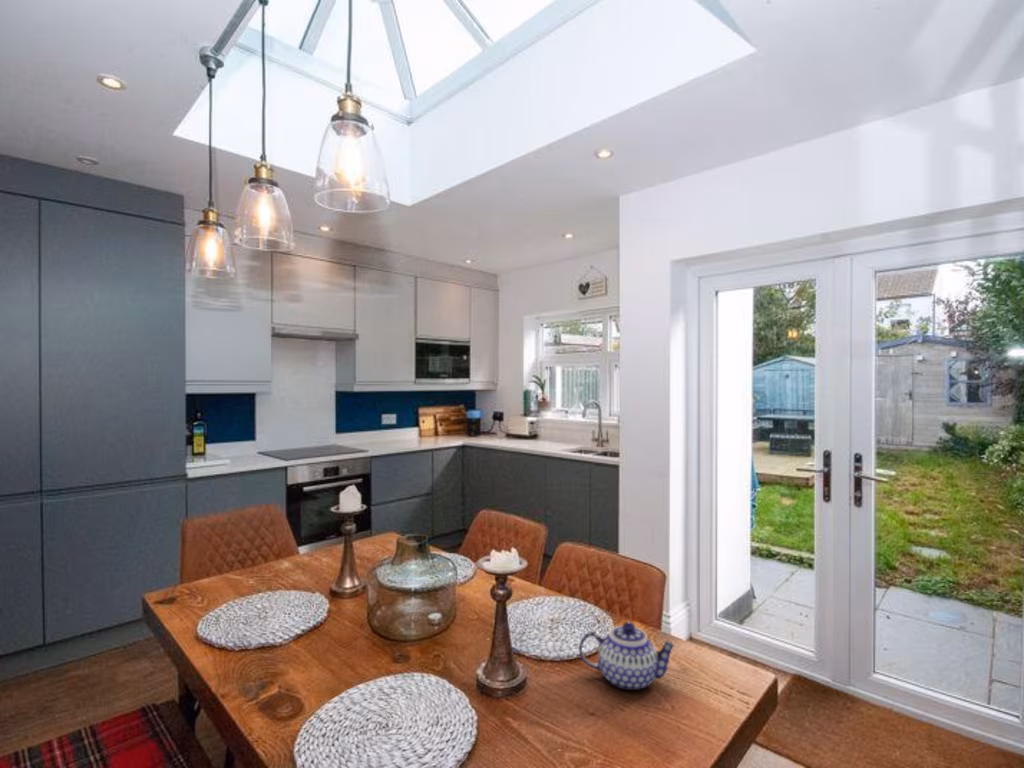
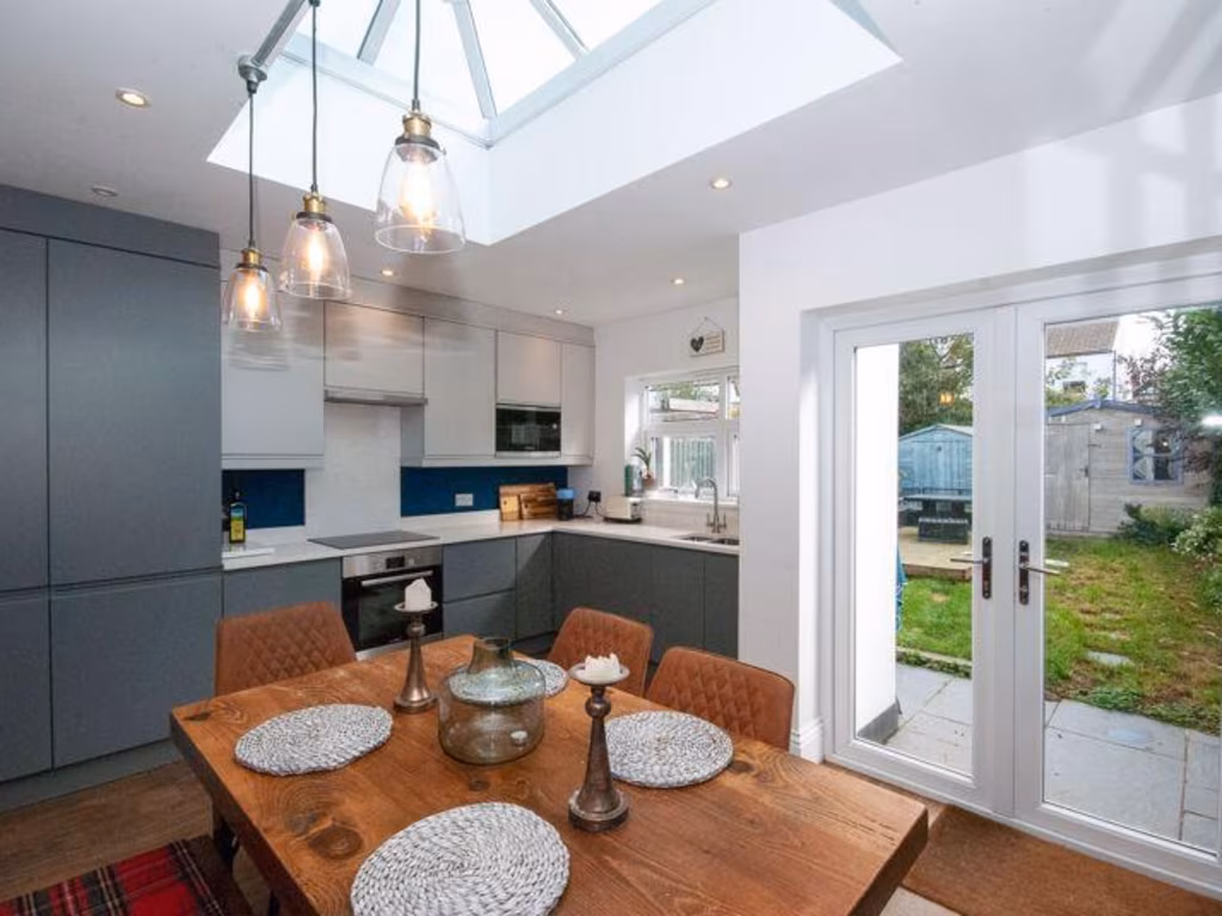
- teapot [578,621,676,691]
